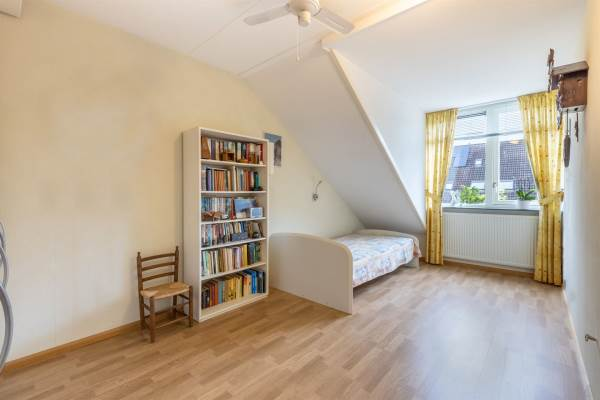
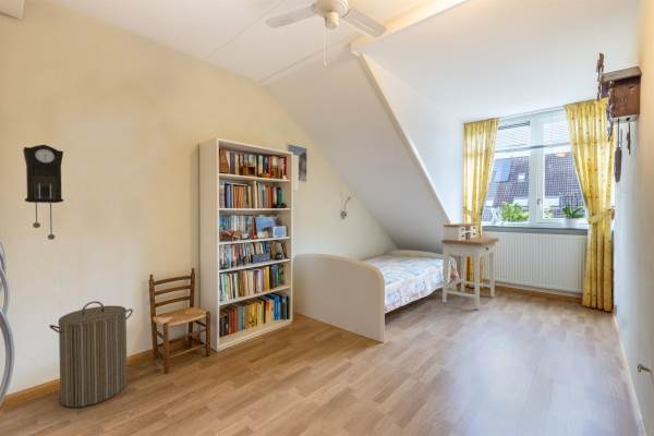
+ pendulum clock [22,144,64,241]
+ laundry hamper [48,301,134,409]
+ desk [440,222,500,311]
